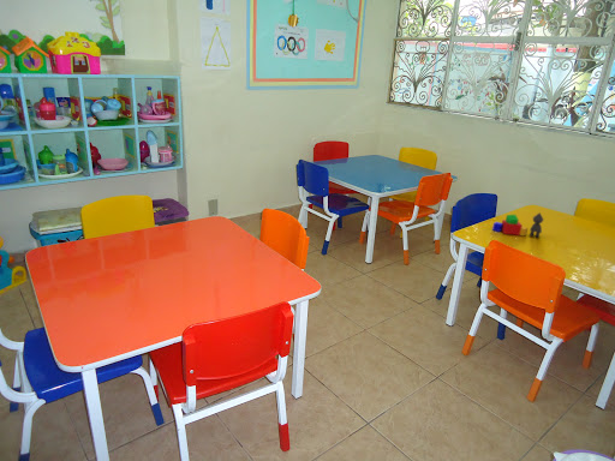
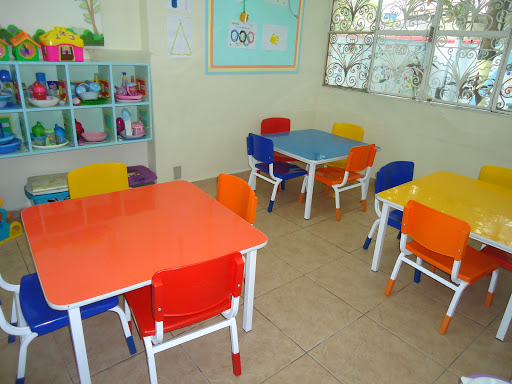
- toy blocks [491,211,544,238]
